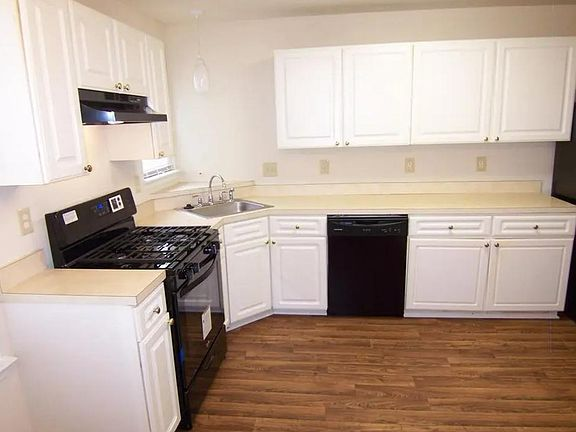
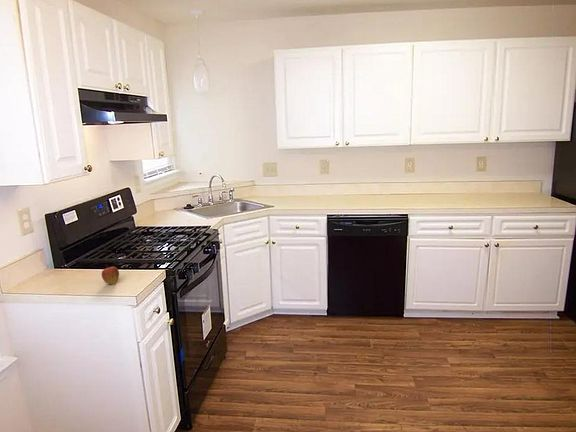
+ fruit [101,264,120,285]
